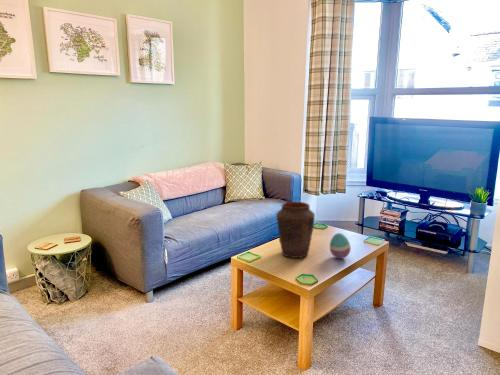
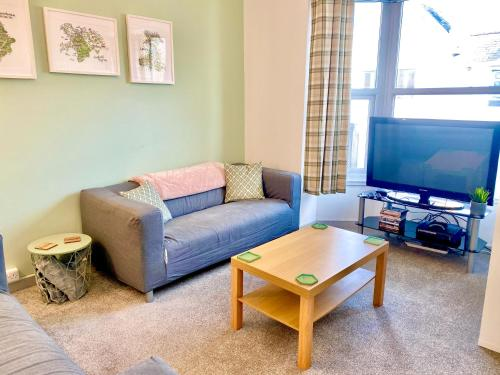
- decorative egg [329,232,352,260]
- vase [275,201,316,259]
